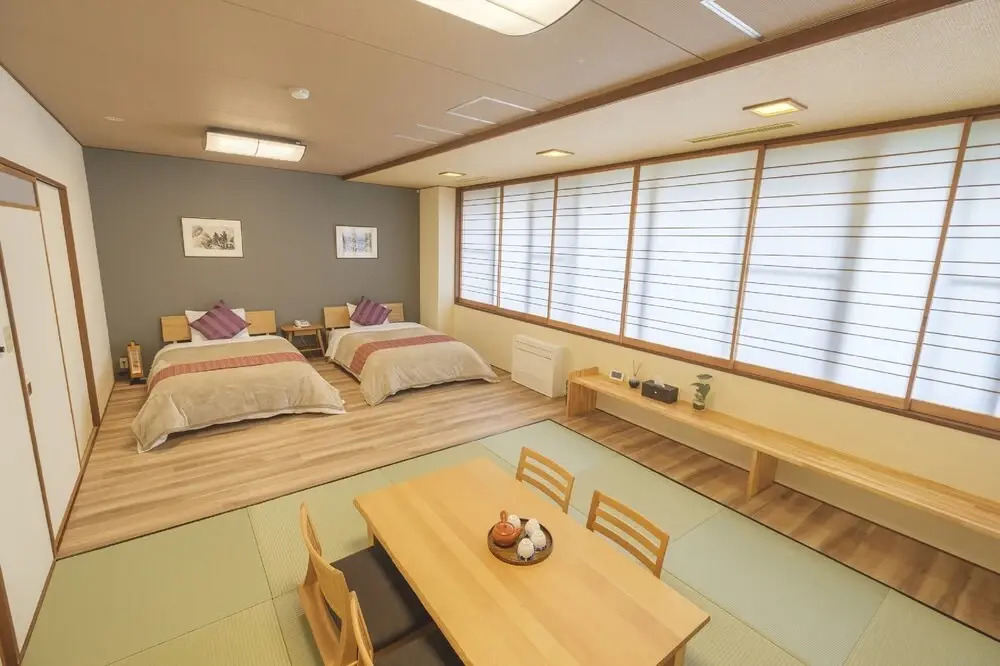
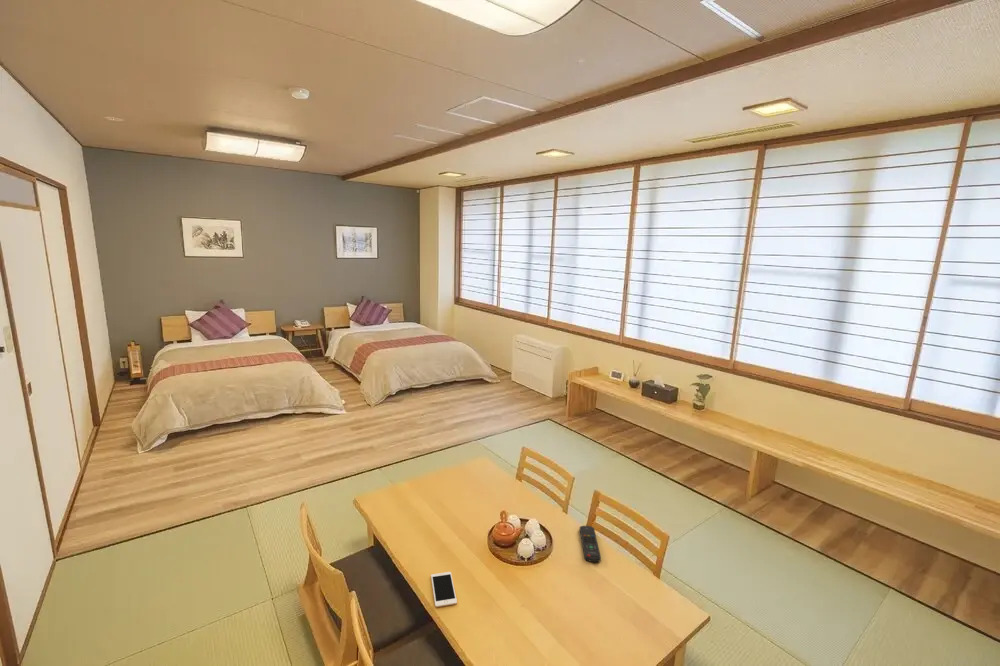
+ cell phone [430,571,458,608]
+ remote control [579,525,602,563]
